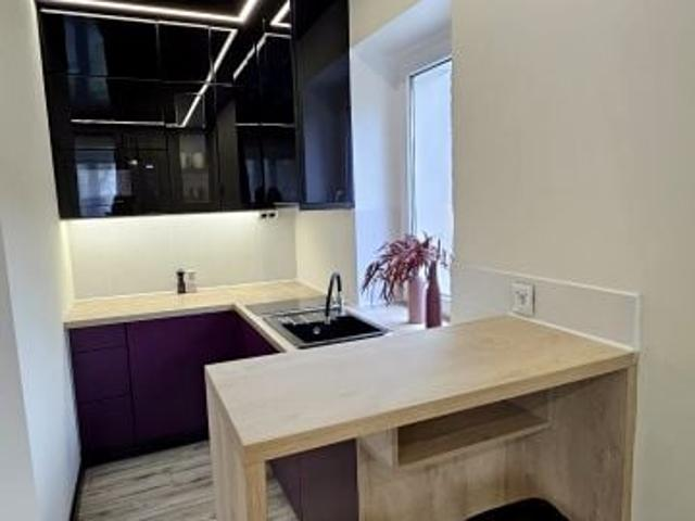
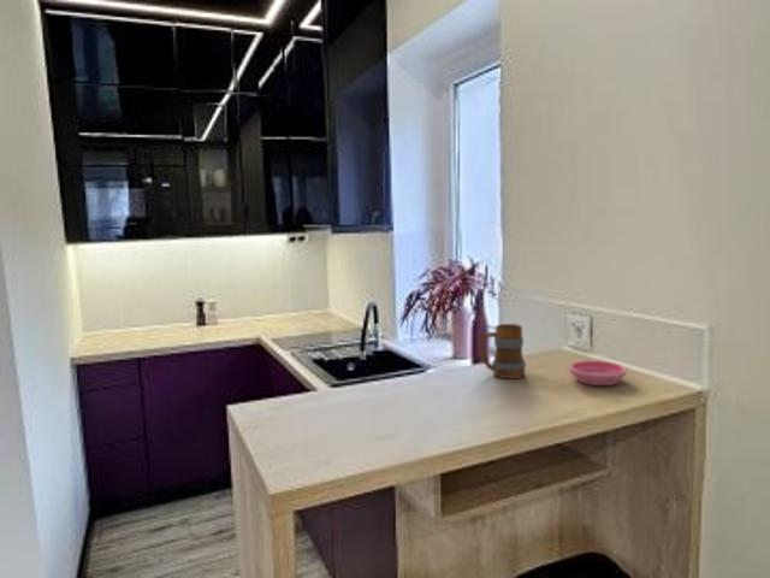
+ saucer [568,359,628,387]
+ mug [478,323,527,379]
